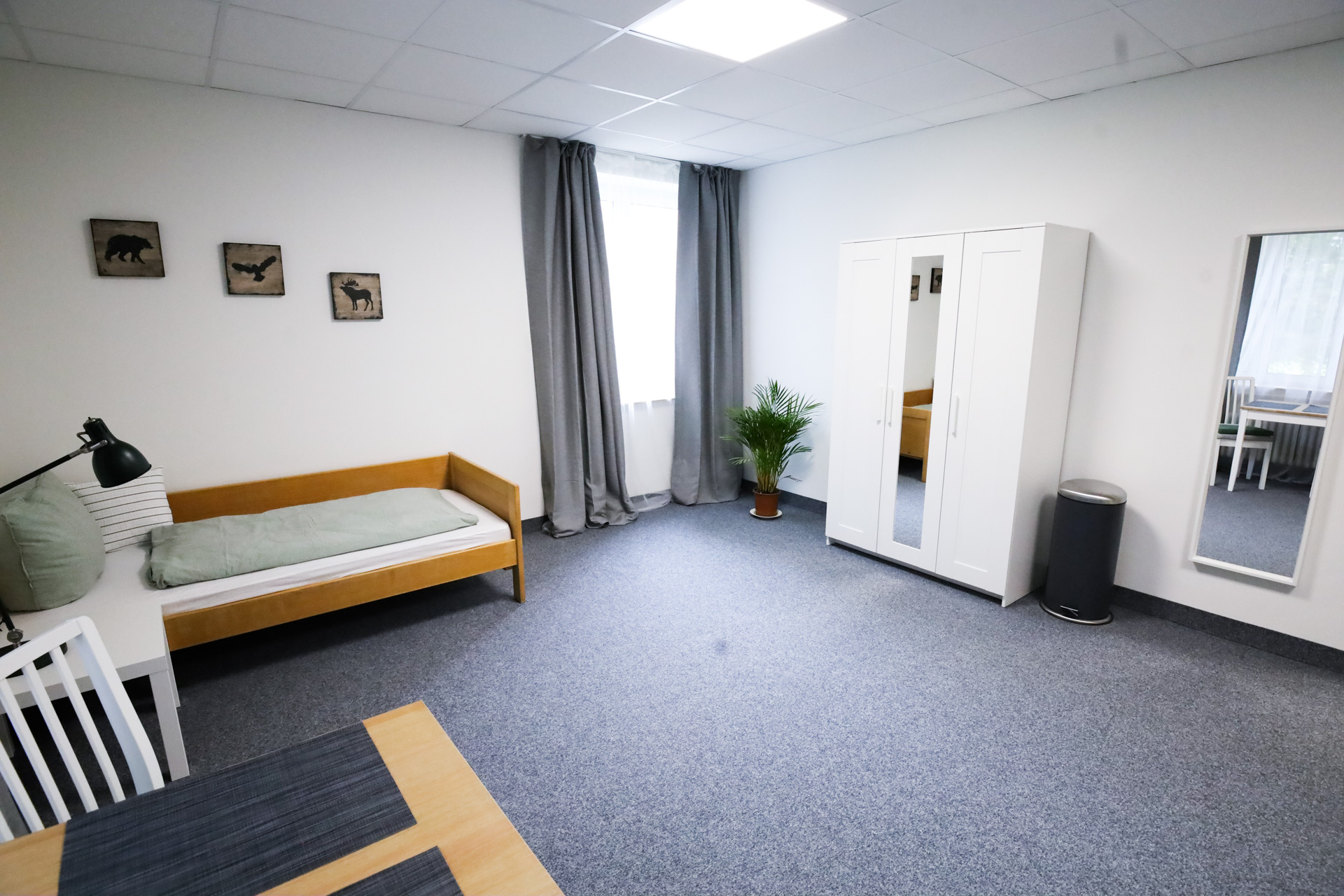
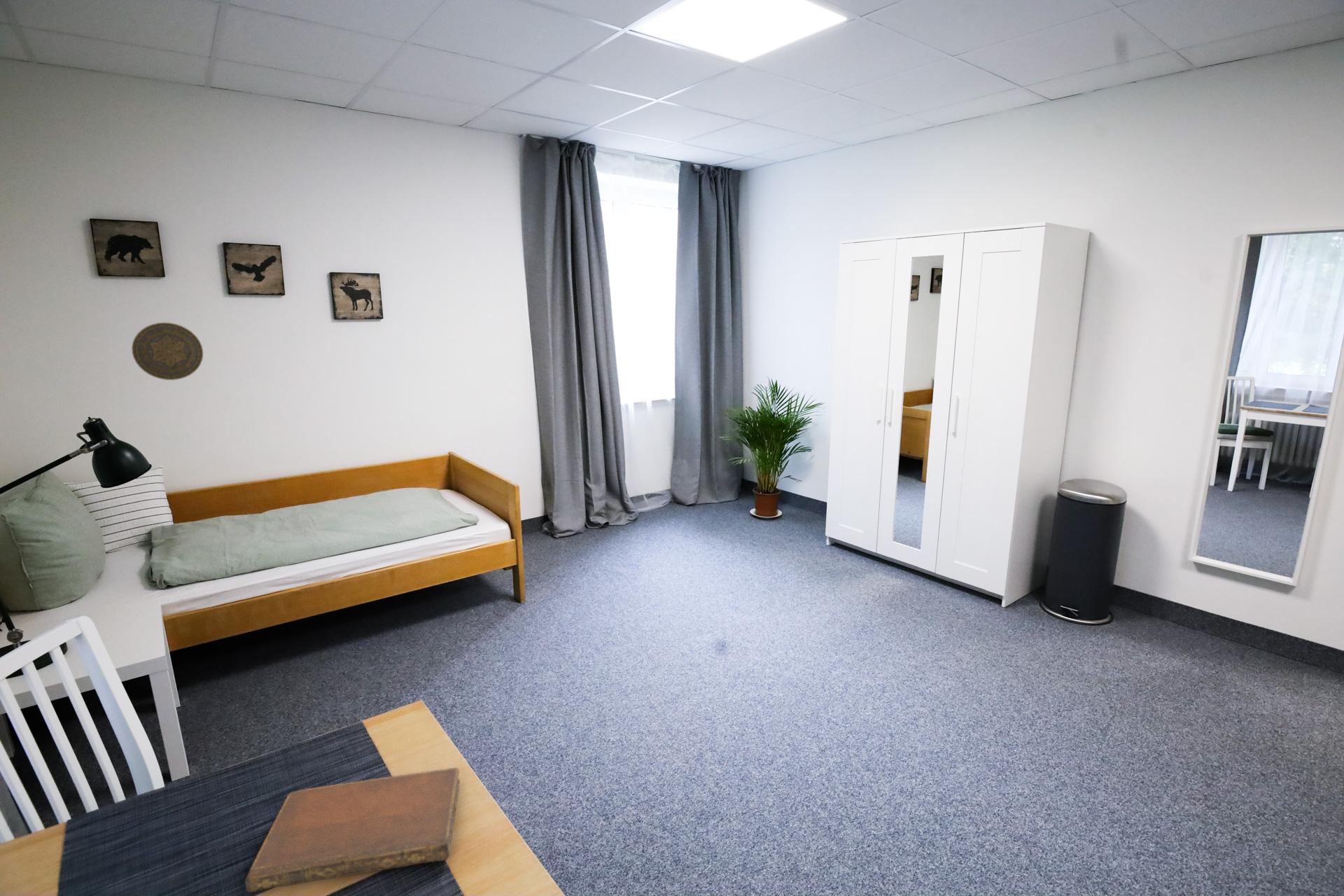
+ decorative plate [131,322,204,381]
+ notebook [244,766,461,893]
